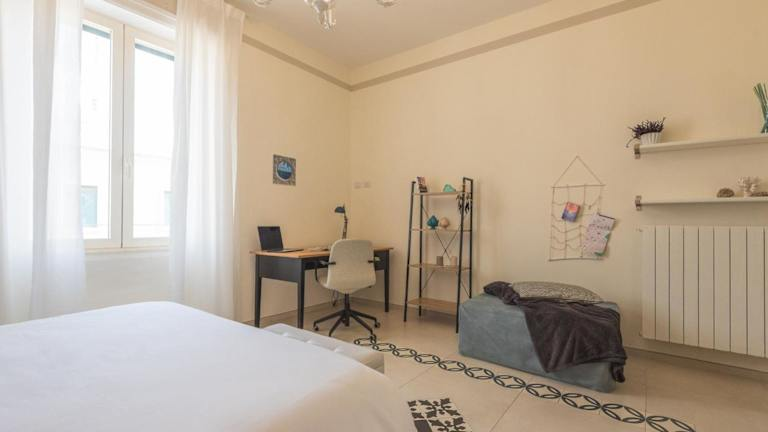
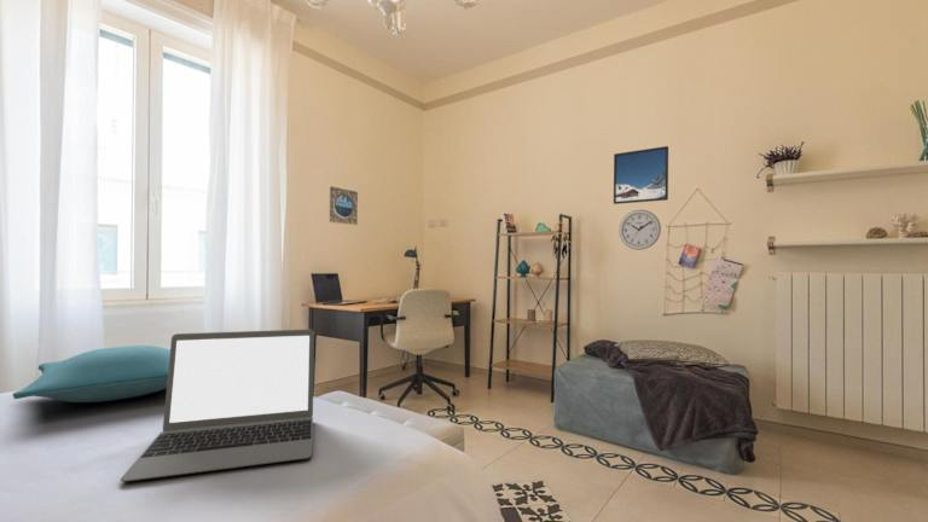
+ laptop [120,329,315,482]
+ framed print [613,145,669,205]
+ pillow [12,344,170,404]
+ wall clock [617,209,662,251]
